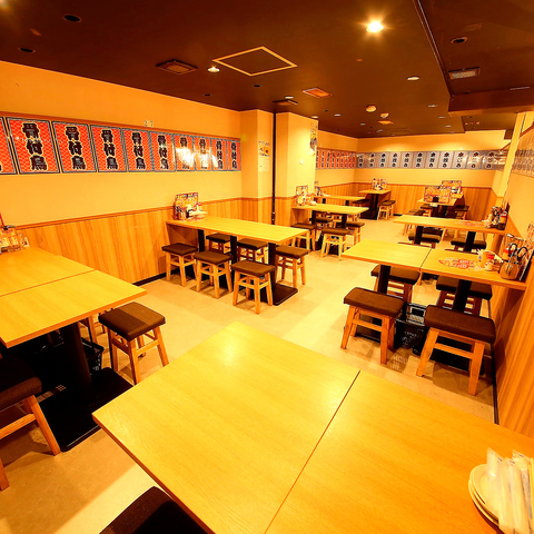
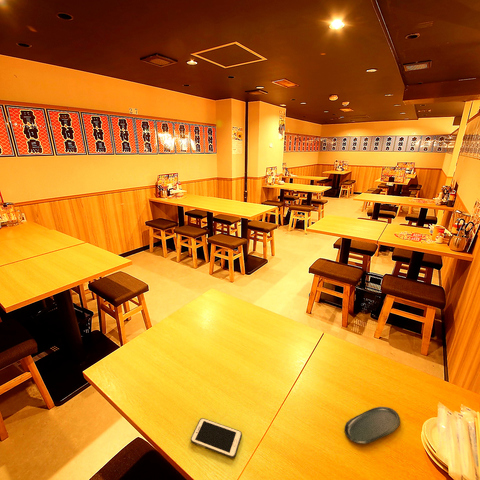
+ oval tray [344,406,401,445]
+ cell phone [190,417,243,459]
